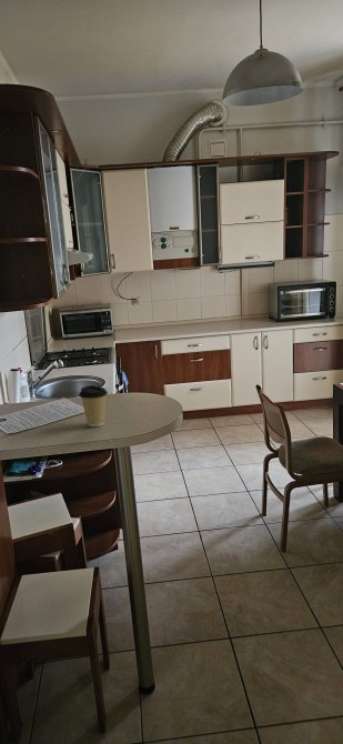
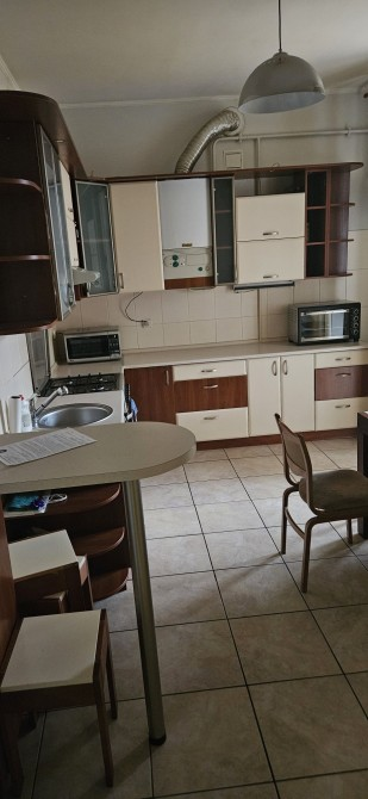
- coffee cup [78,384,109,428]
